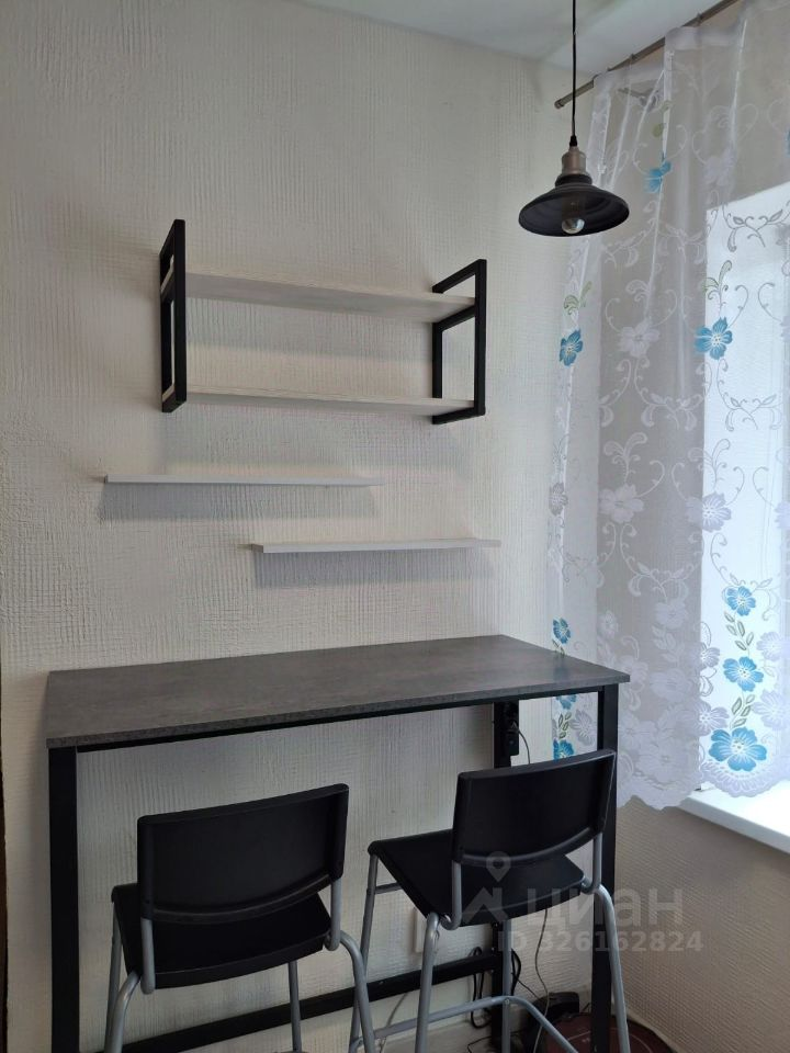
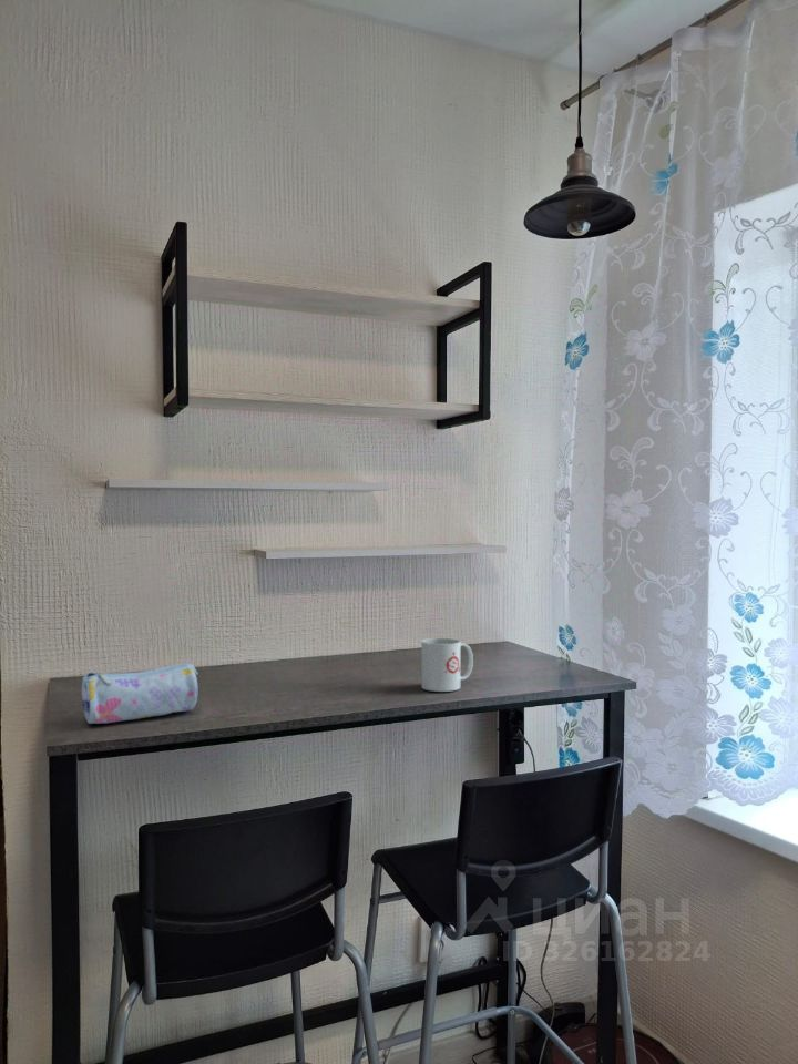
+ mug [421,637,474,693]
+ pencil case [81,662,200,725]
